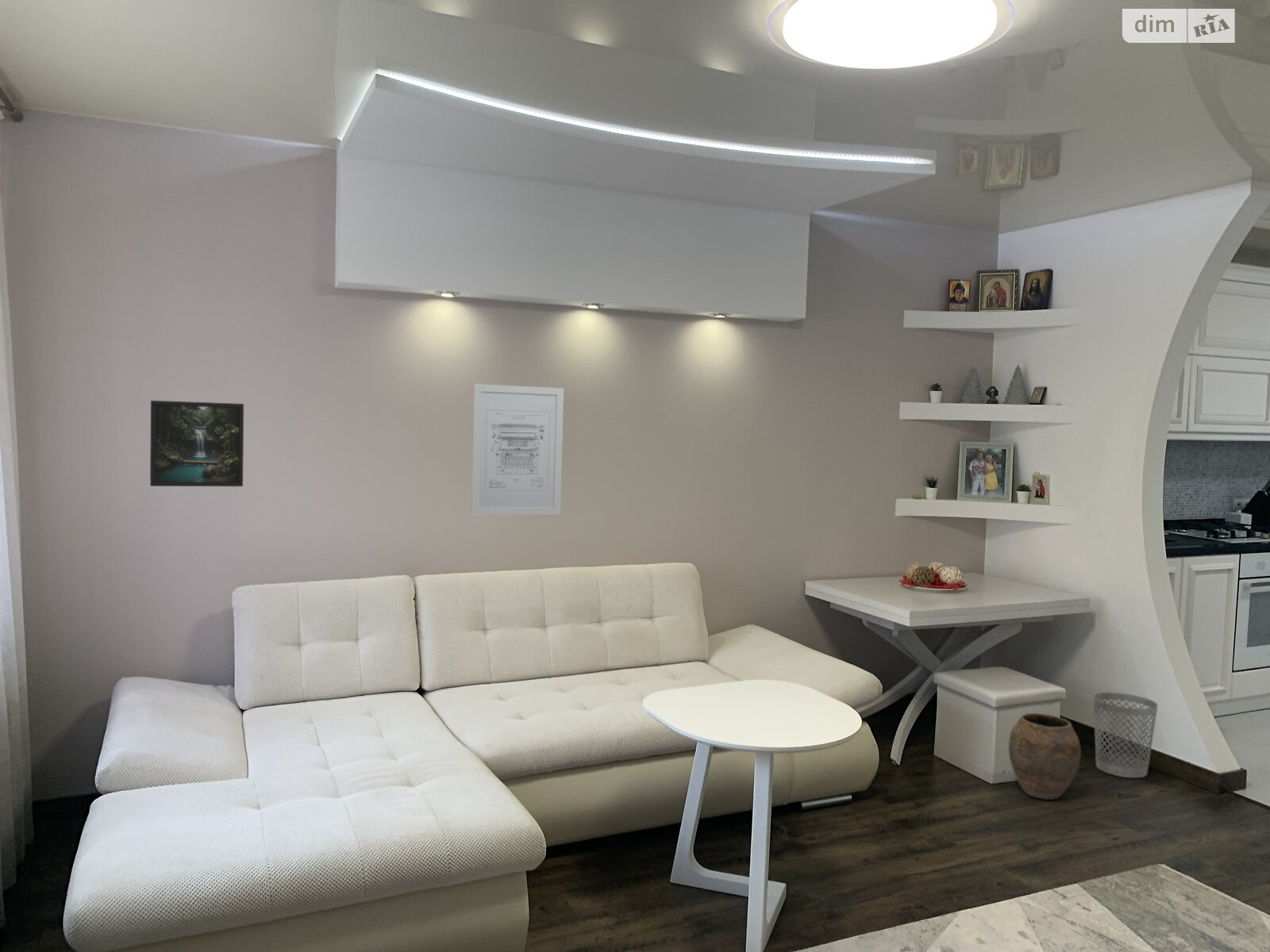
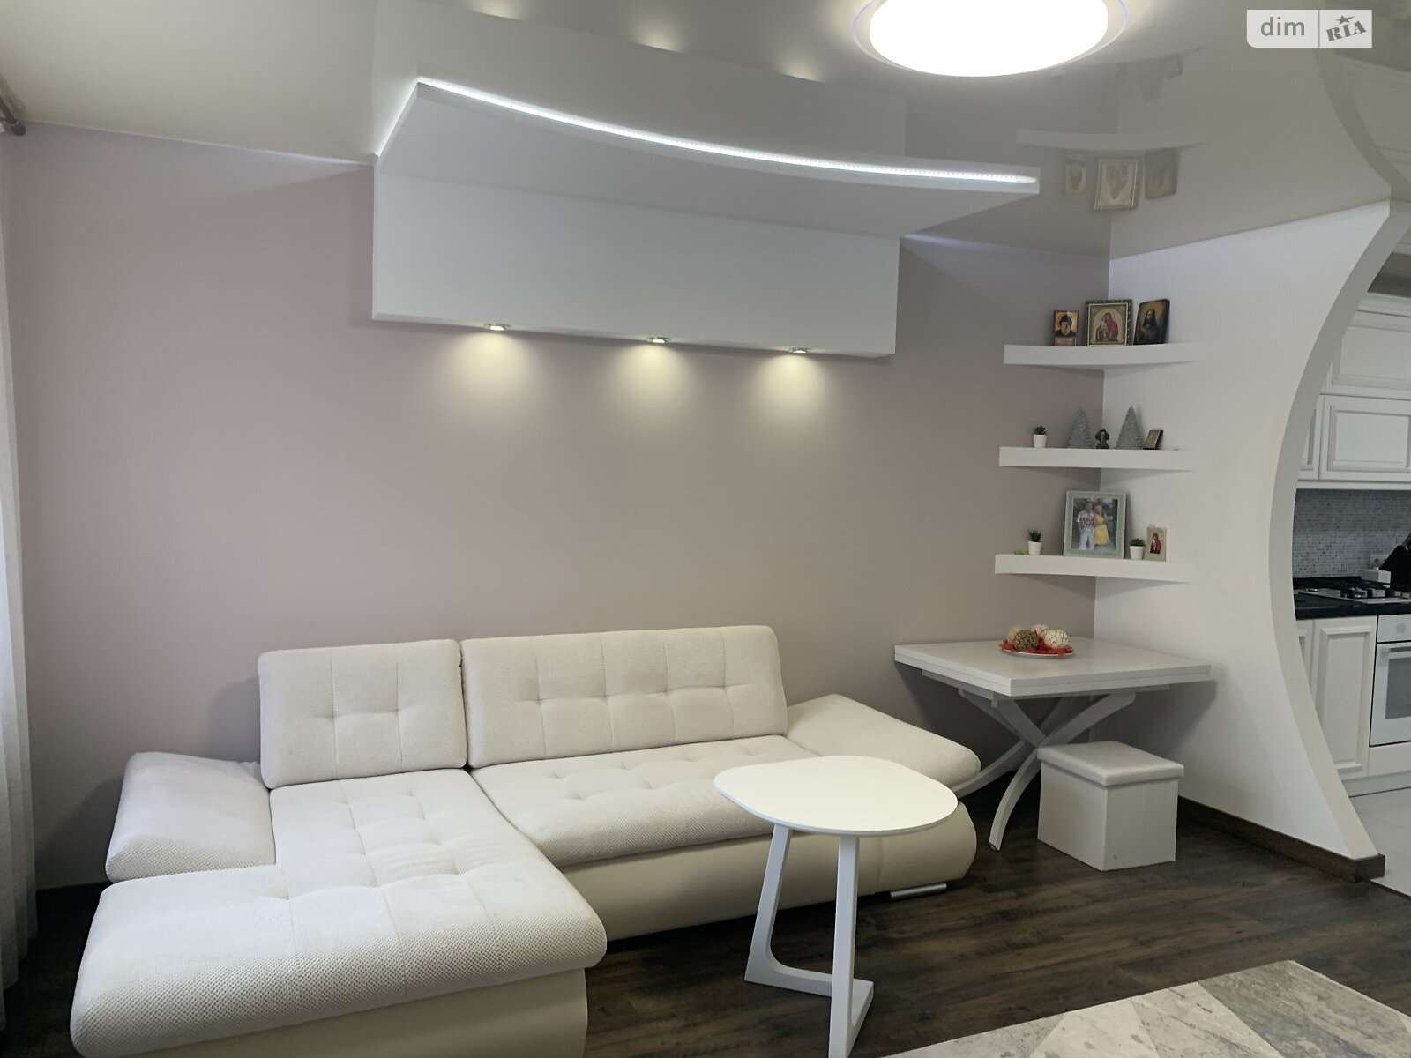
- vase [1008,712,1082,800]
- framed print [149,400,244,487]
- wall art [470,383,564,516]
- wastebasket [1093,692,1159,779]
